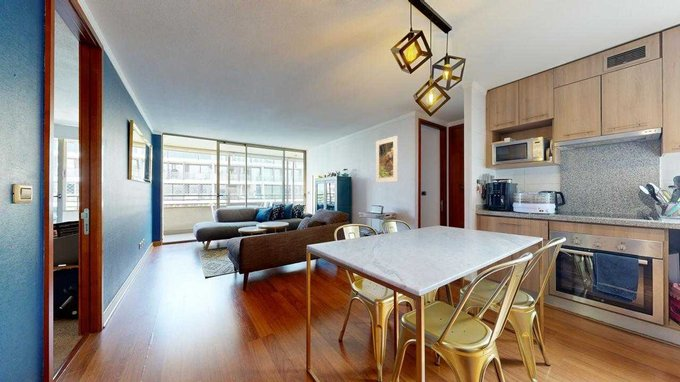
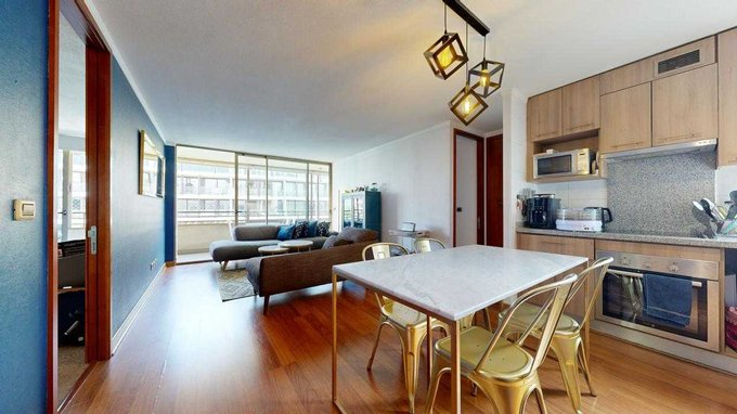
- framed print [375,135,399,183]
